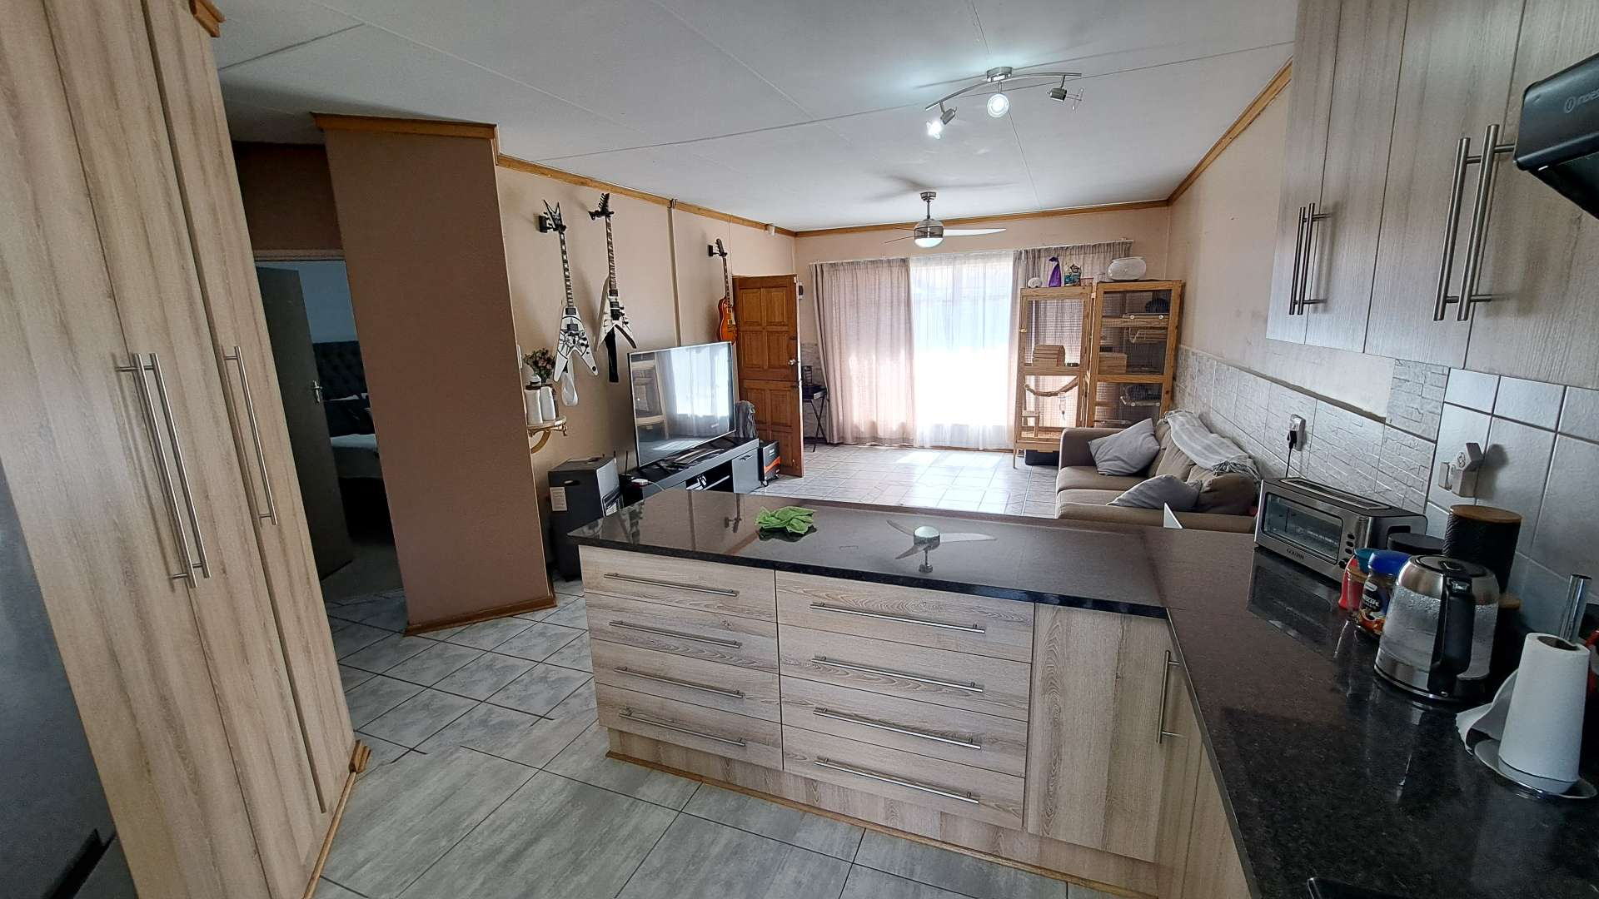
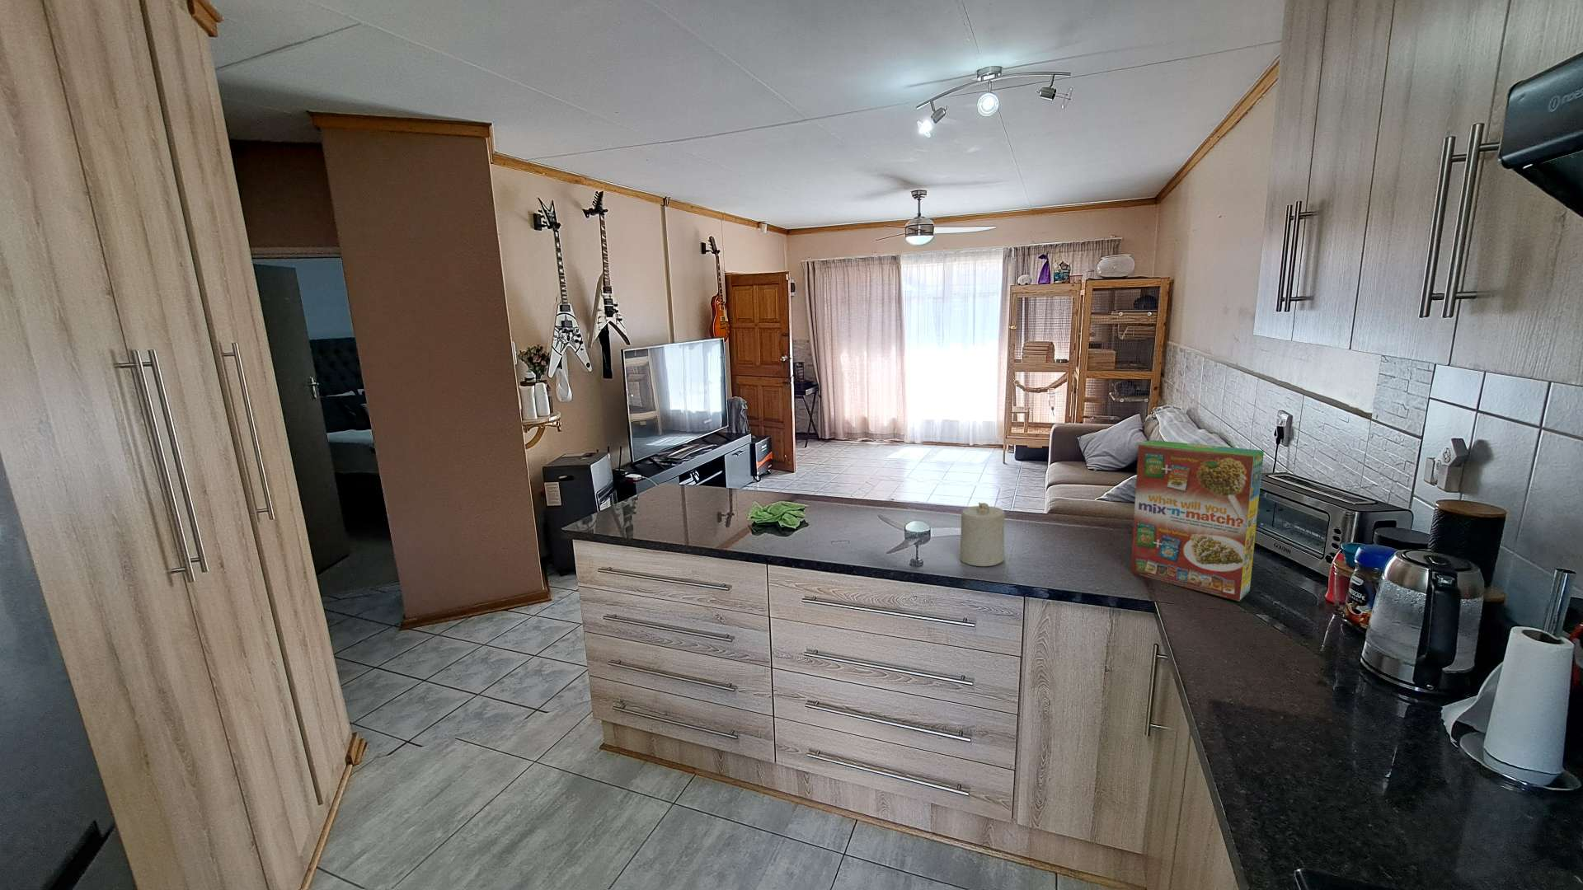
+ candle [960,502,1006,567]
+ cereal box [1130,439,1264,602]
